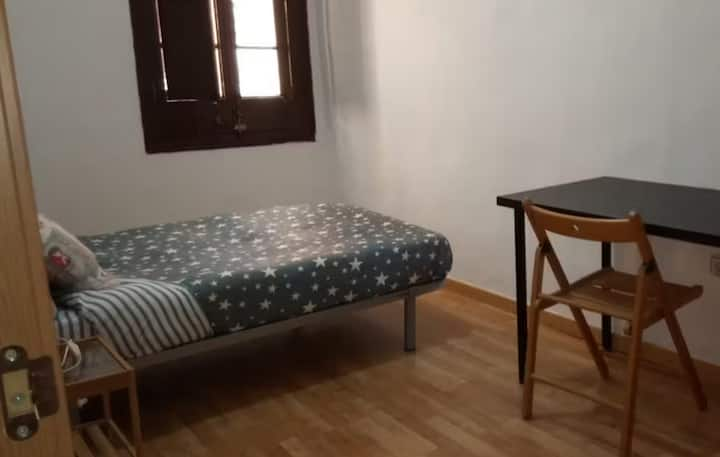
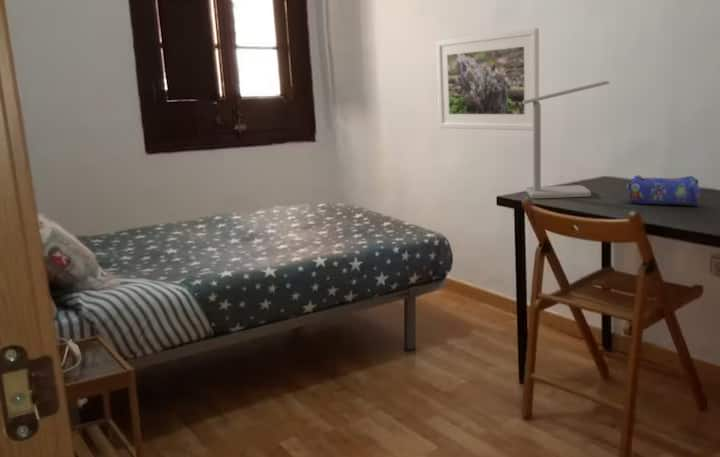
+ desk lamp [522,80,610,200]
+ pencil case [625,174,701,206]
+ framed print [436,27,540,131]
